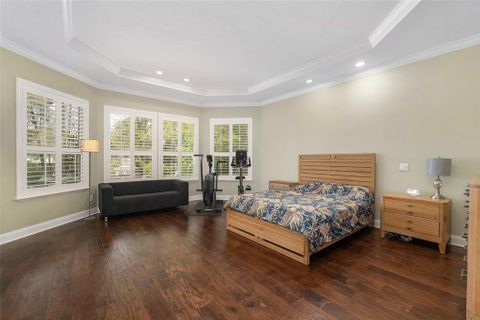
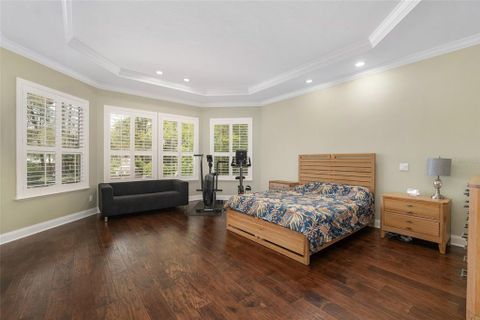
- floor lamp [79,138,100,221]
